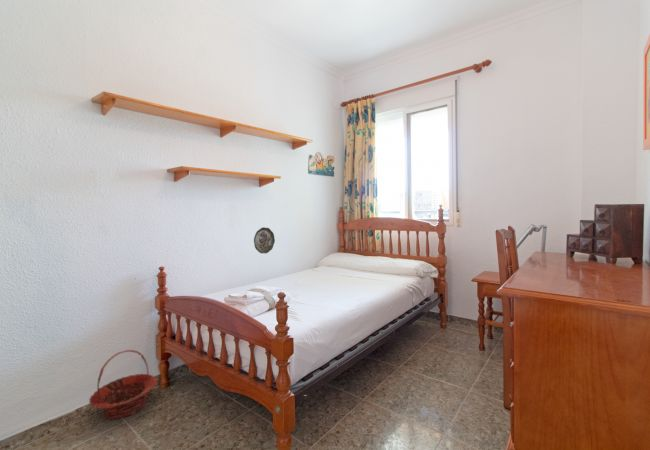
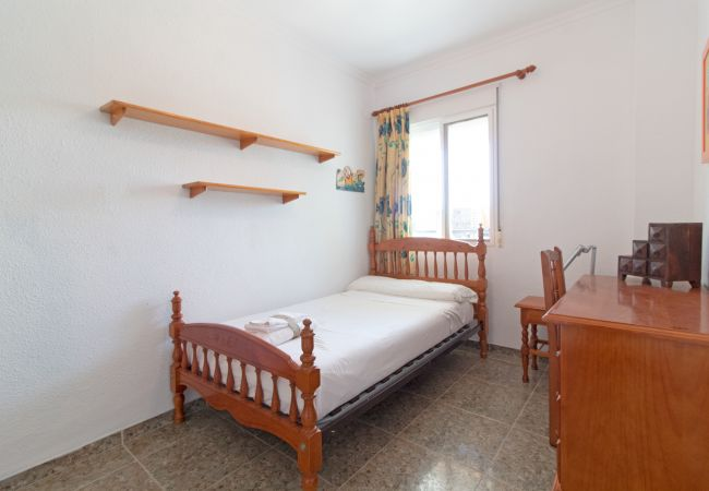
- decorative plate [253,226,276,254]
- basket [88,349,158,419]
